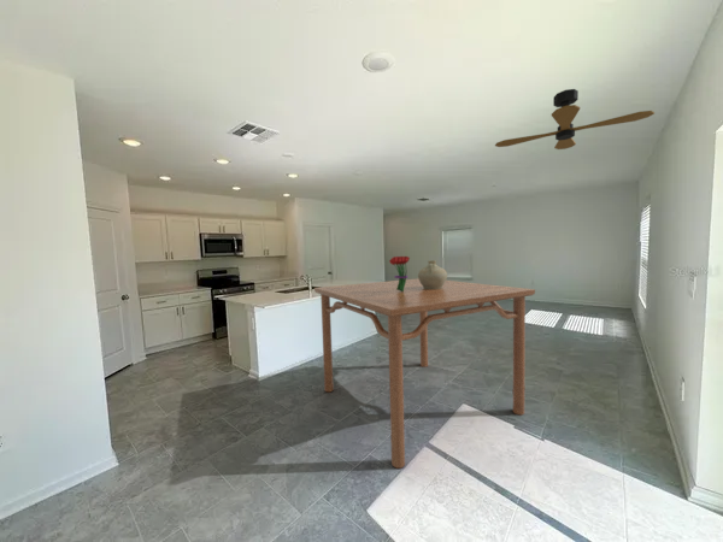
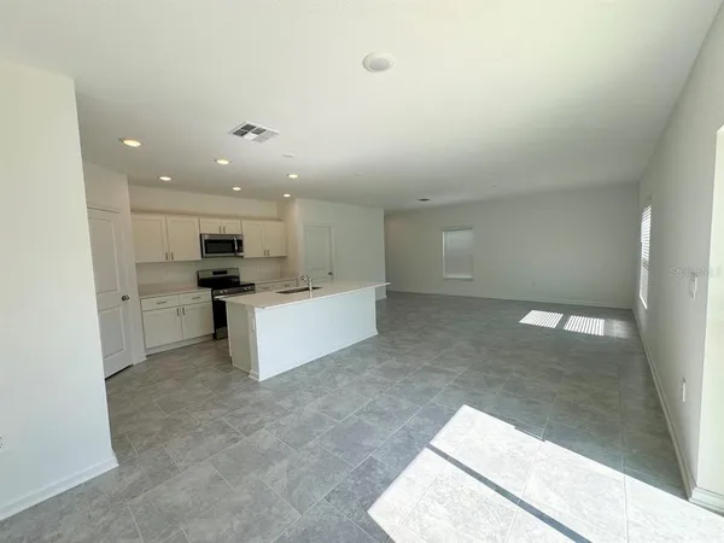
- ceramic jug [417,259,448,289]
- bouquet [388,255,411,291]
- dining table [313,277,536,470]
- ceiling fan [494,88,656,151]
